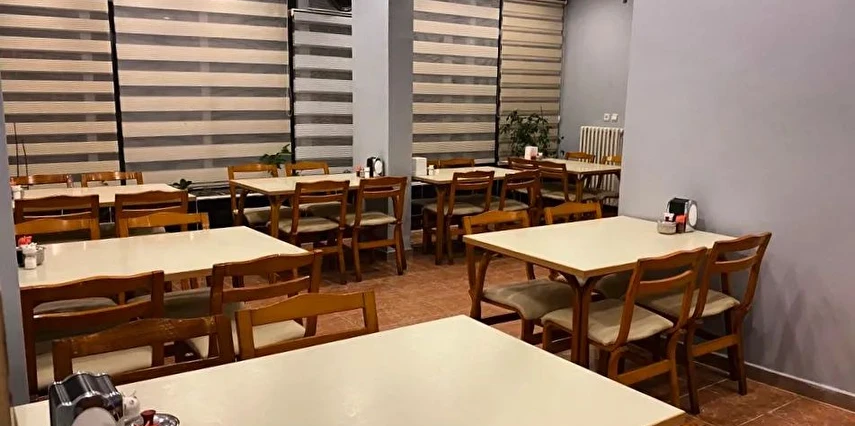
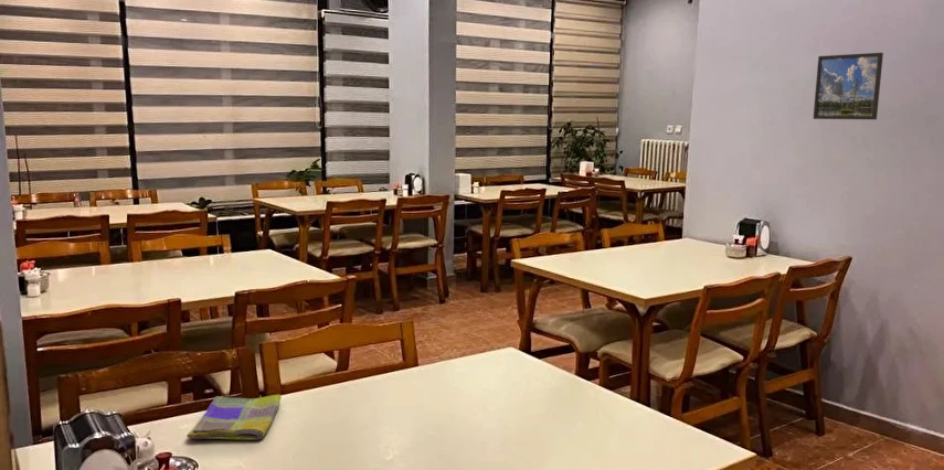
+ dish towel [185,394,283,441]
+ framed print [813,52,884,120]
